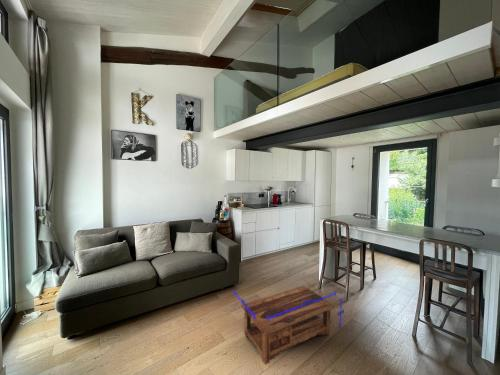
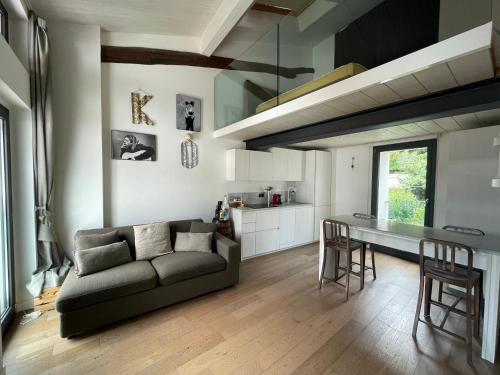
- coffee table [233,285,345,365]
